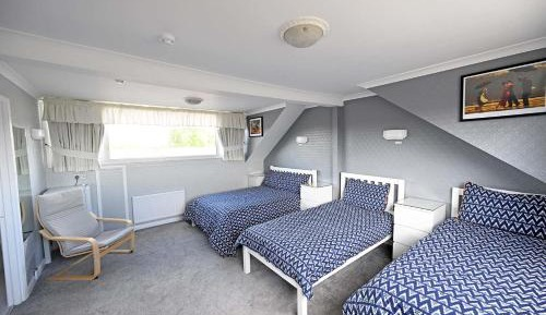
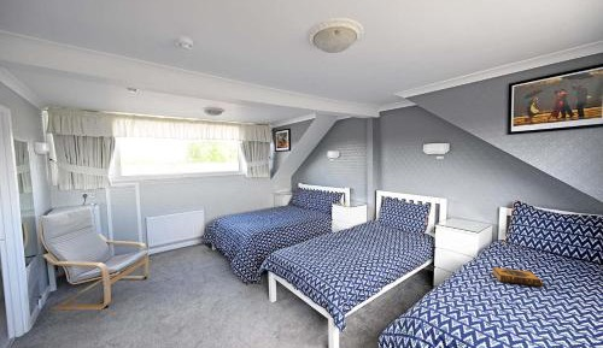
+ hardback book [491,266,544,288]
